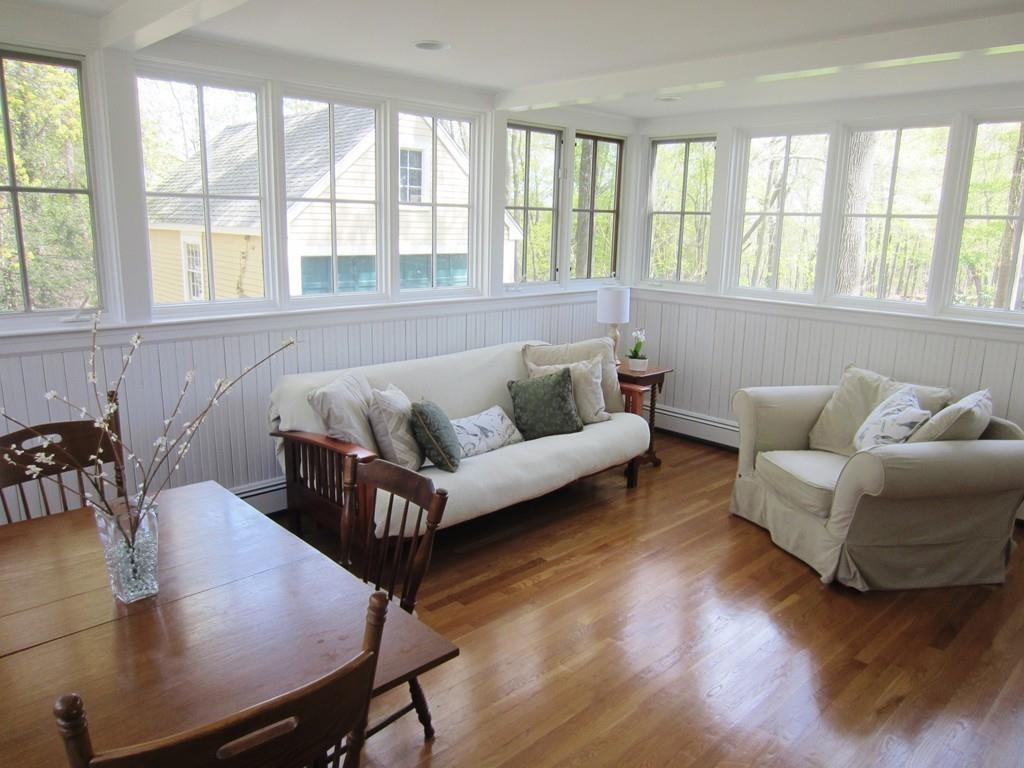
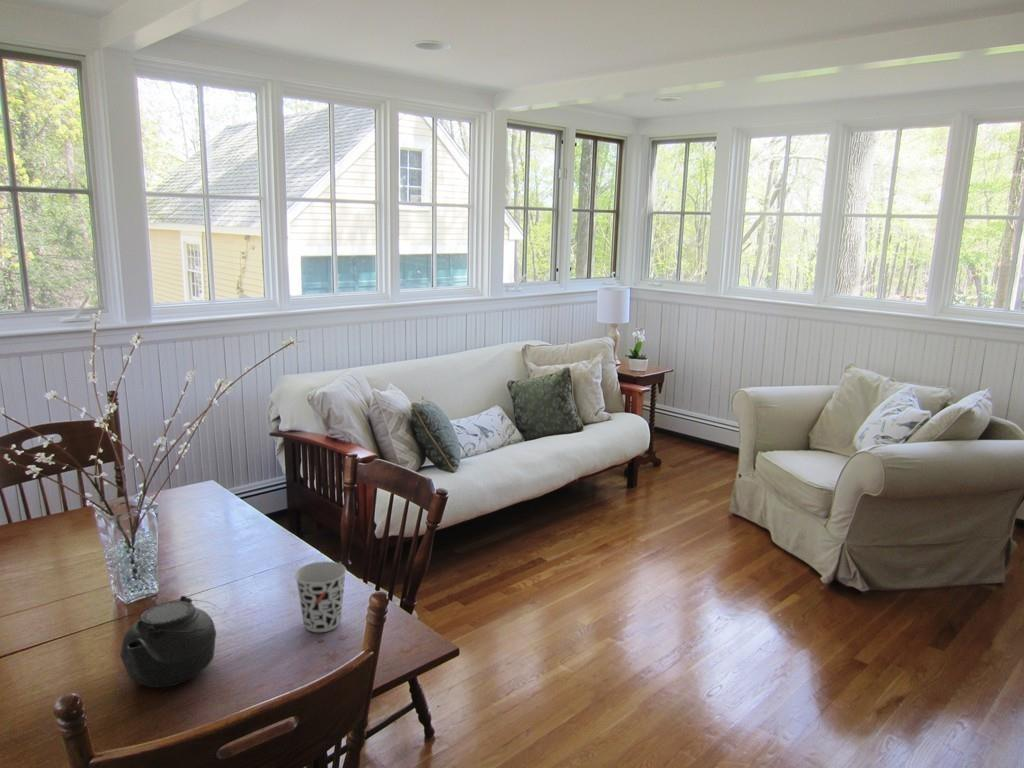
+ cup [294,560,347,633]
+ teapot [119,595,220,688]
